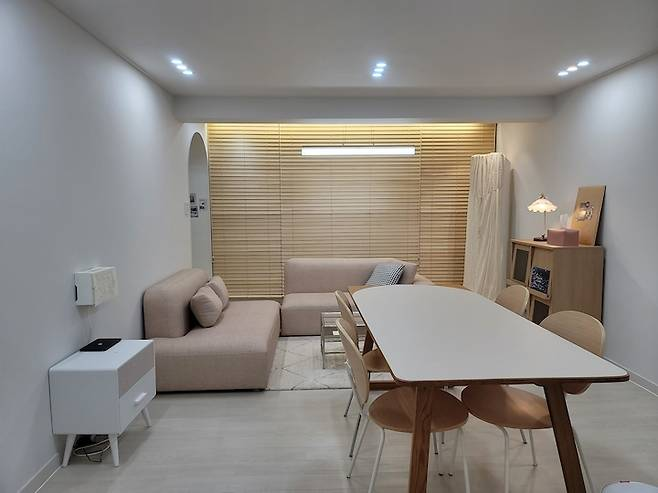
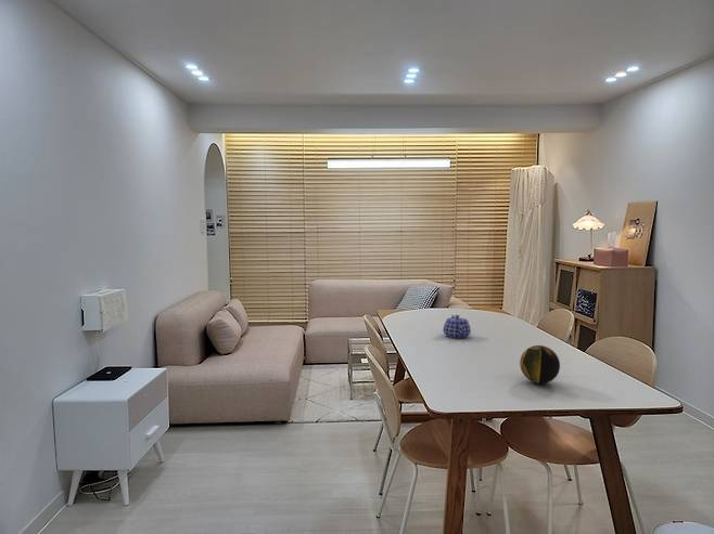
+ teapot [442,314,472,339]
+ decorative orb [519,344,561,385]
